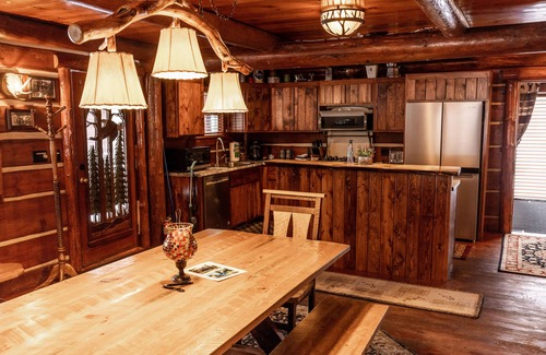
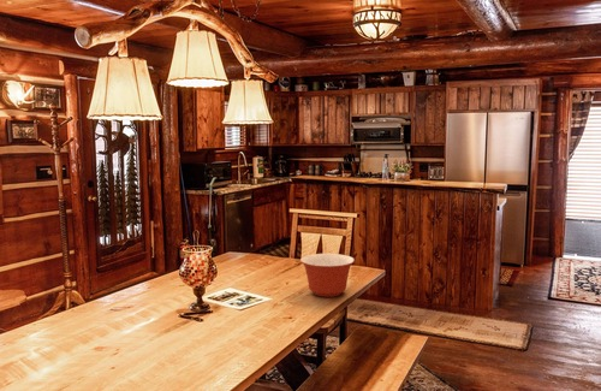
+ mixing bowl [299,253,356,298]
